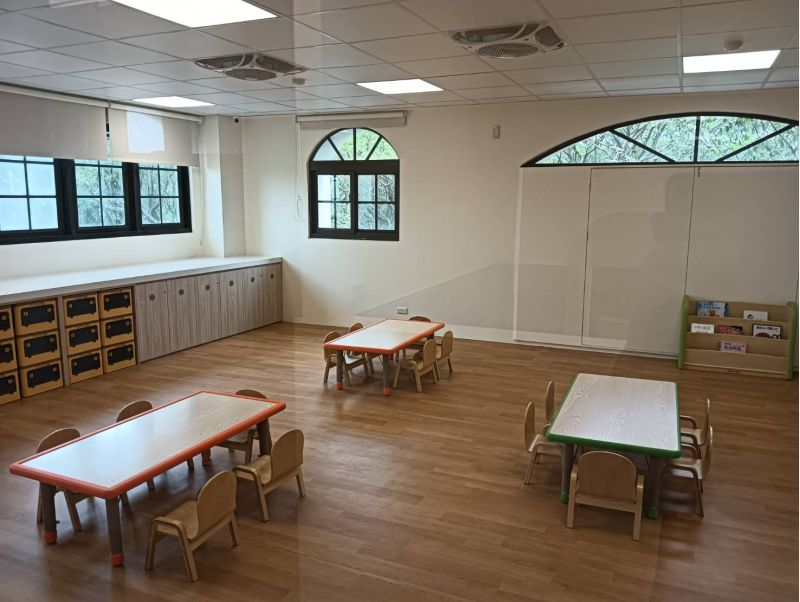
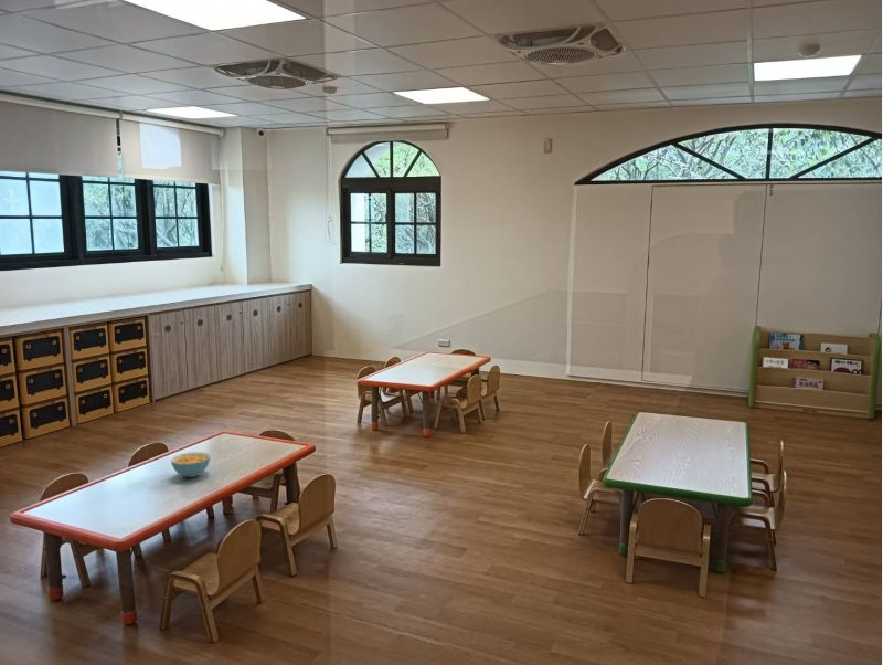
+ cereal bowl [170,451,211,478]
